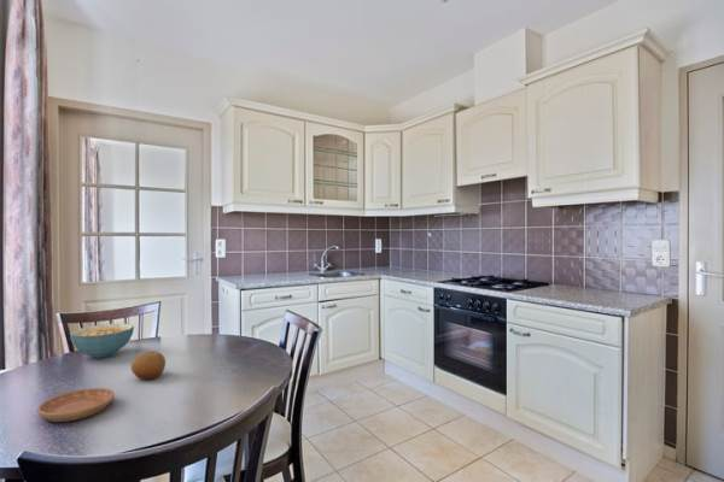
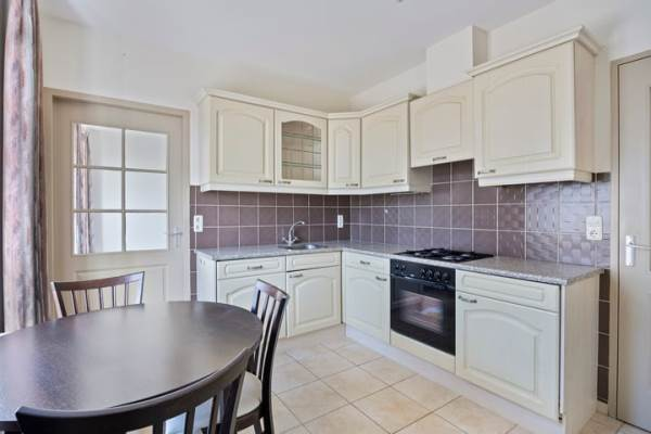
- cereal bowl [69,323,135,359]
- fruit [130,349,167,381]
- saucer [36,387,116,423]
